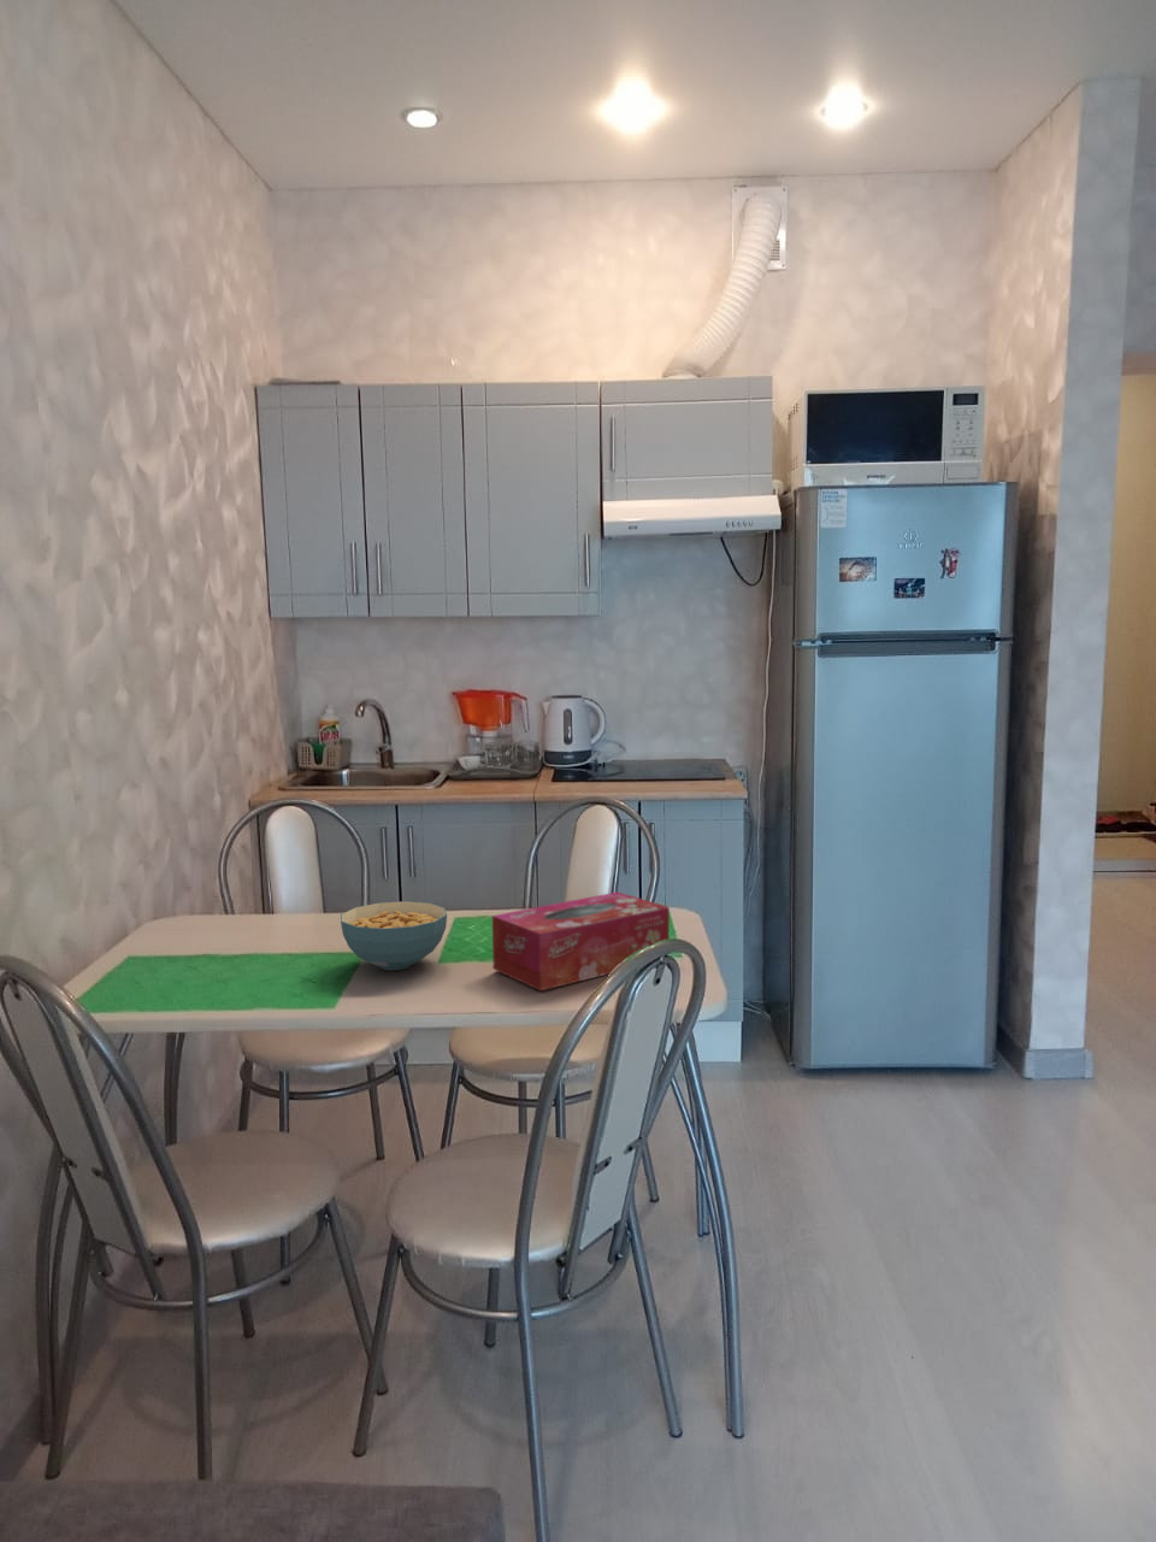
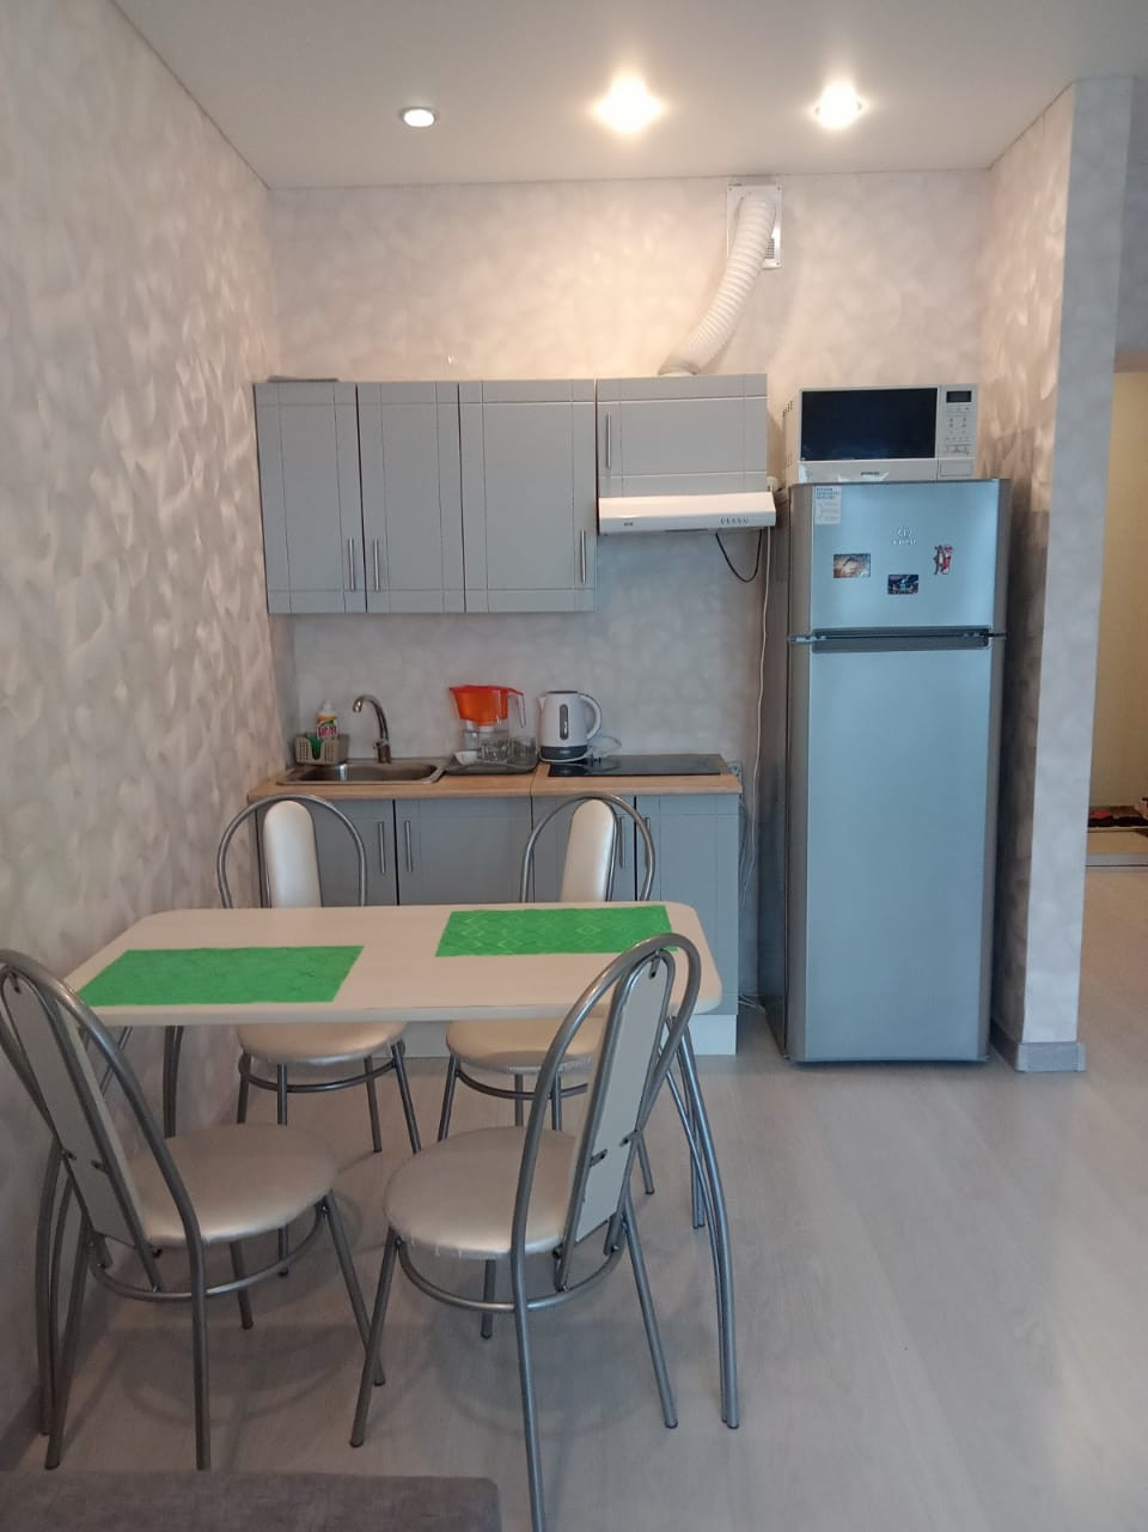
- tissue box [492,890,670,992]
- cereal bowl [340,900,448,971]
